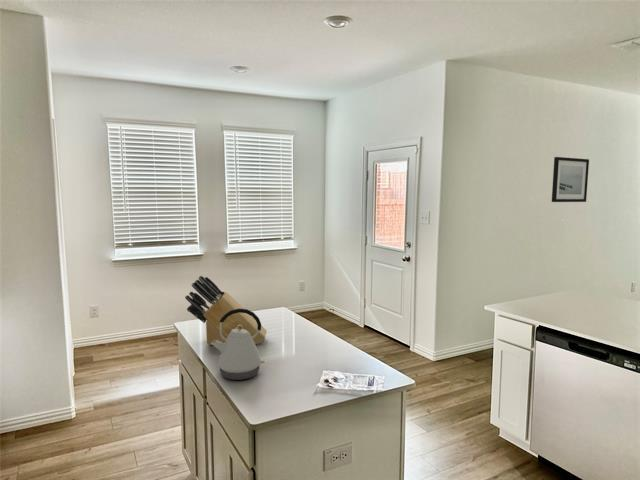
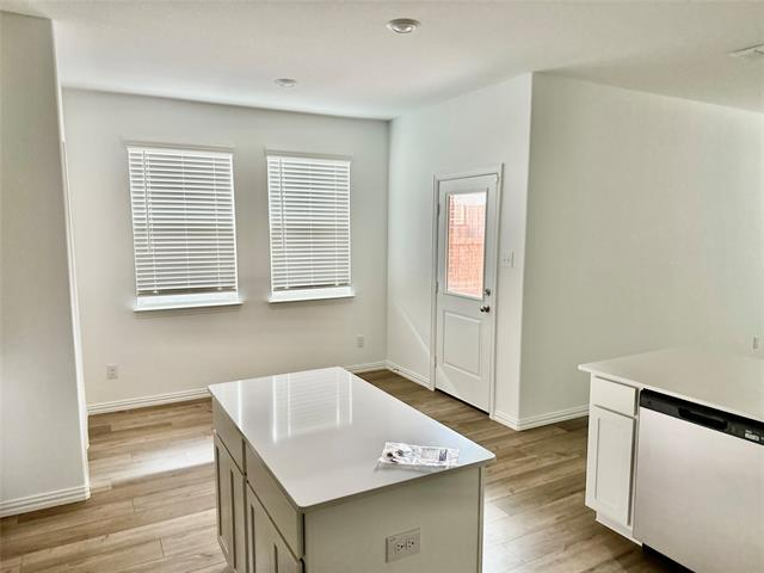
- kettle [211,308,266,381]
- wall art [551,156,590,203]
- knife block [184,275,268,346]
